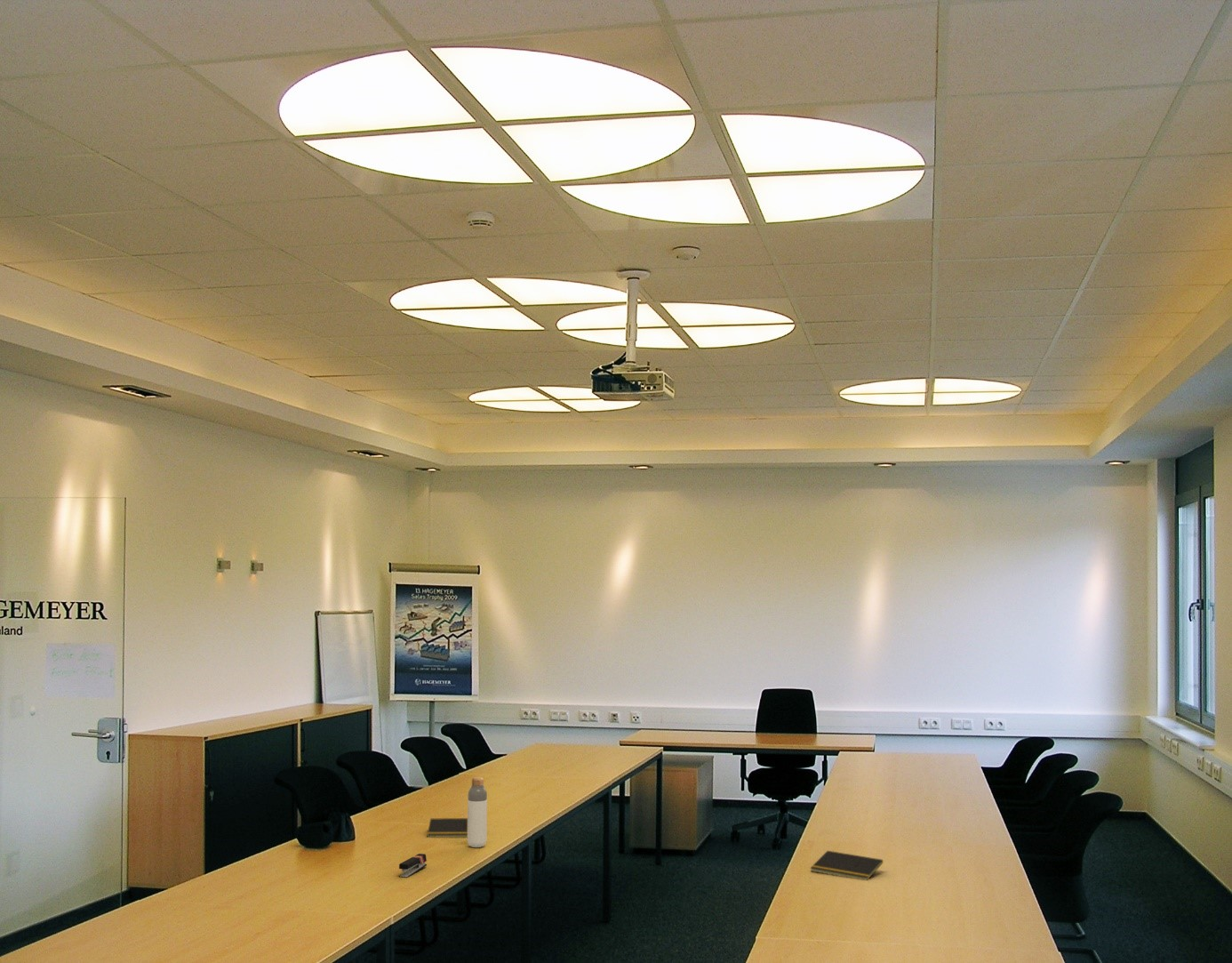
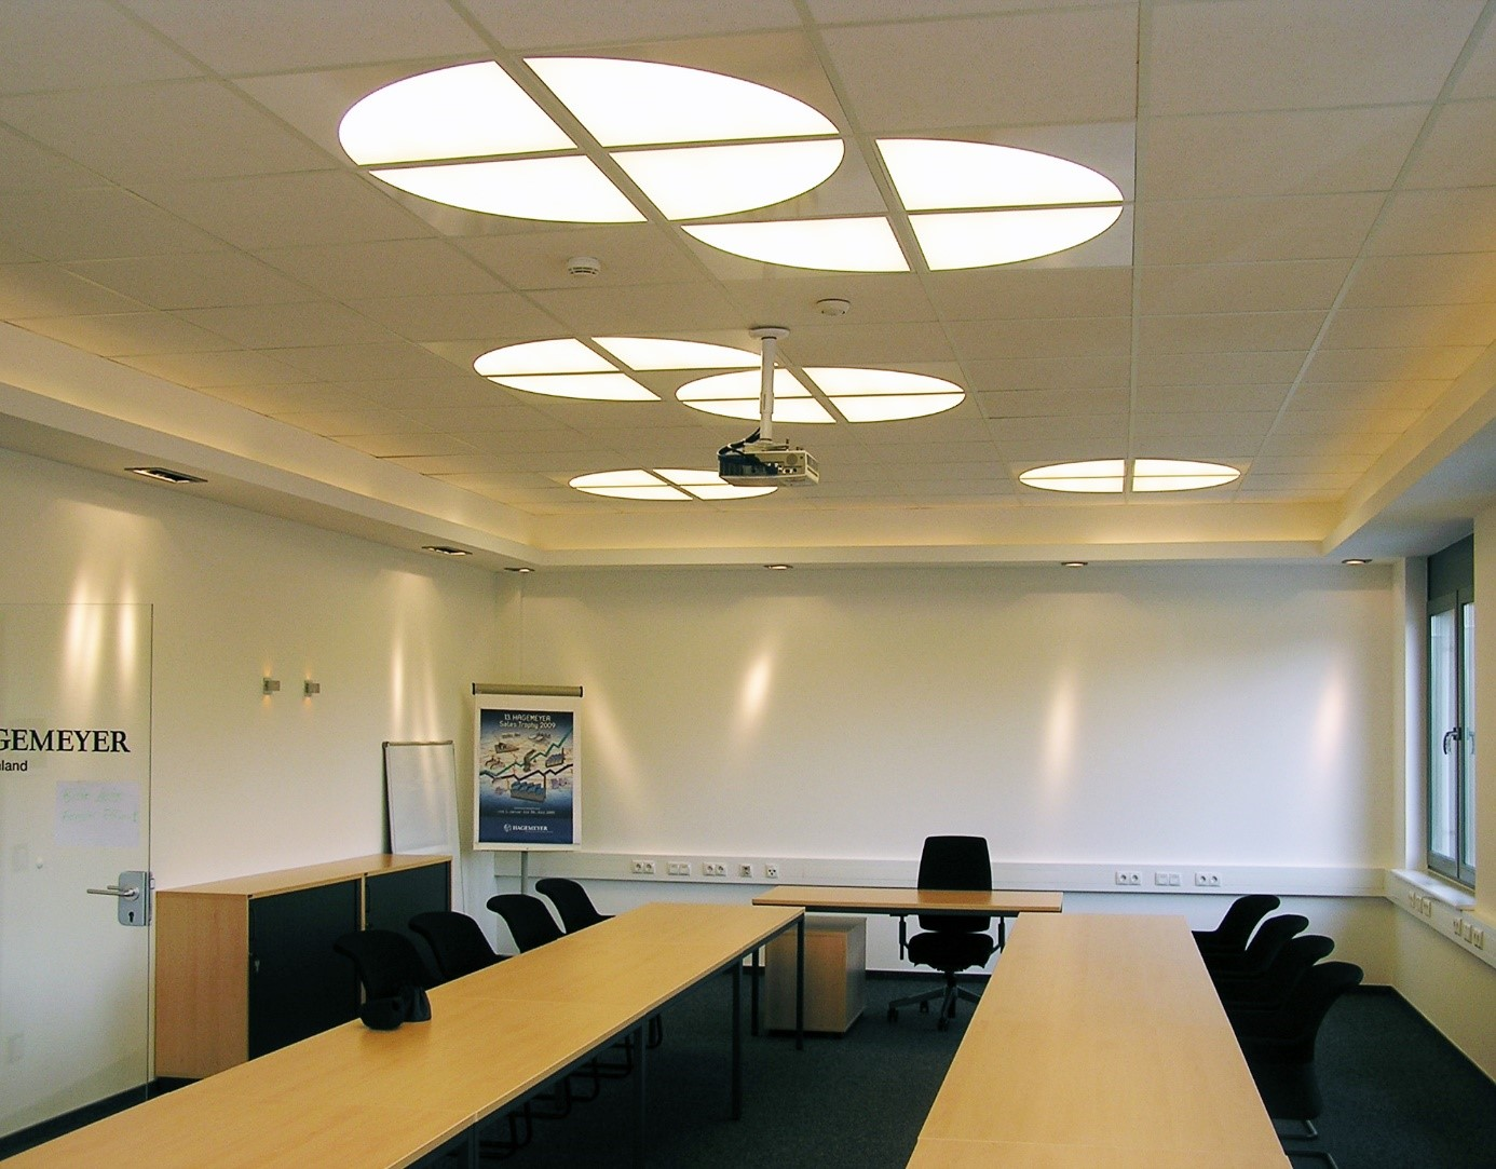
- bottle [467,776,488,848]
- notepad [810,850,884,881]
- notepad [427,817,468,839]
- stapler [398,853,428,879]
